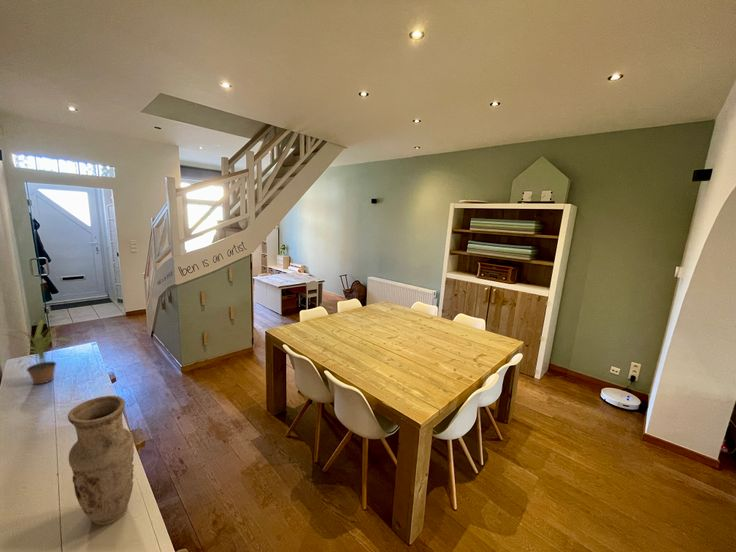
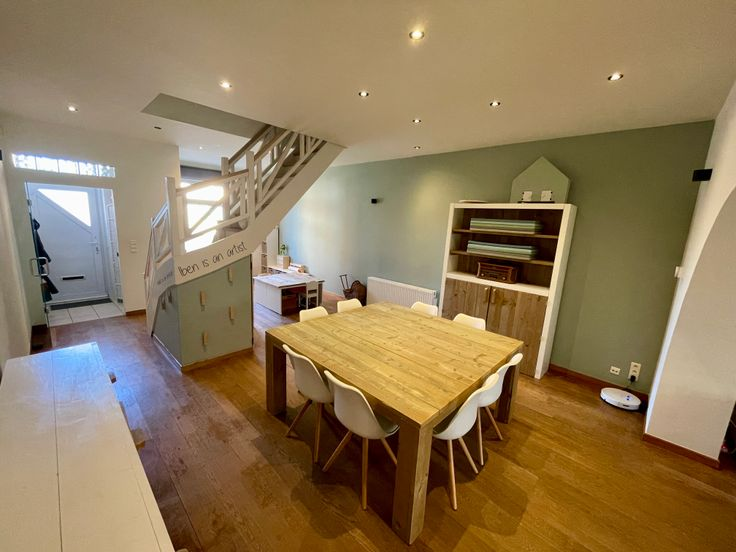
- potted plant [0,315,75,385]
- vase [67,395,135,526]
